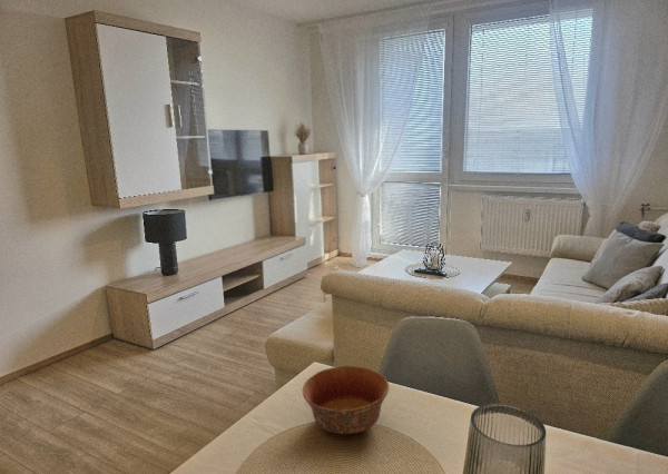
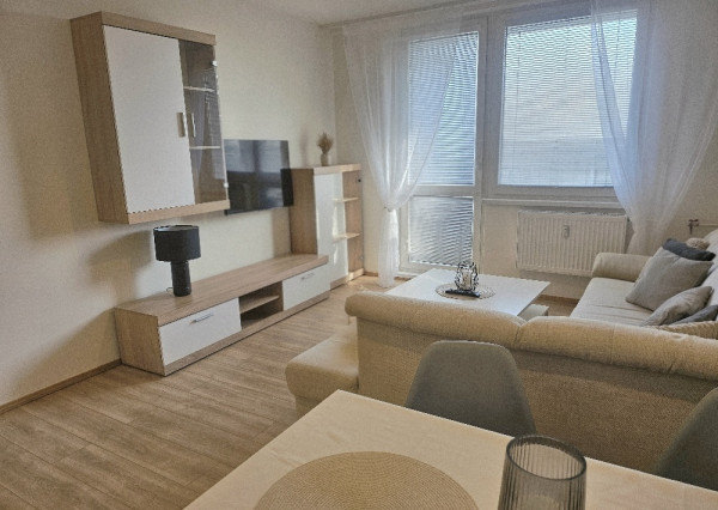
- bowl [302,365,390,435]
